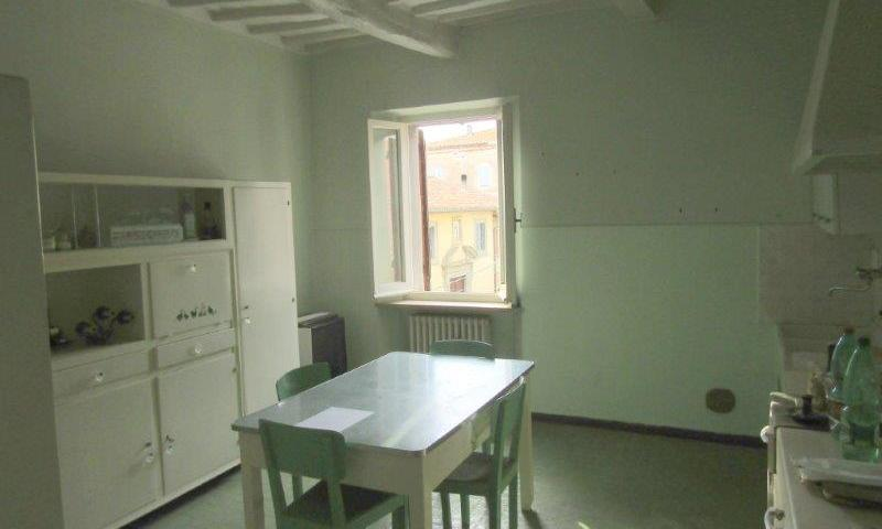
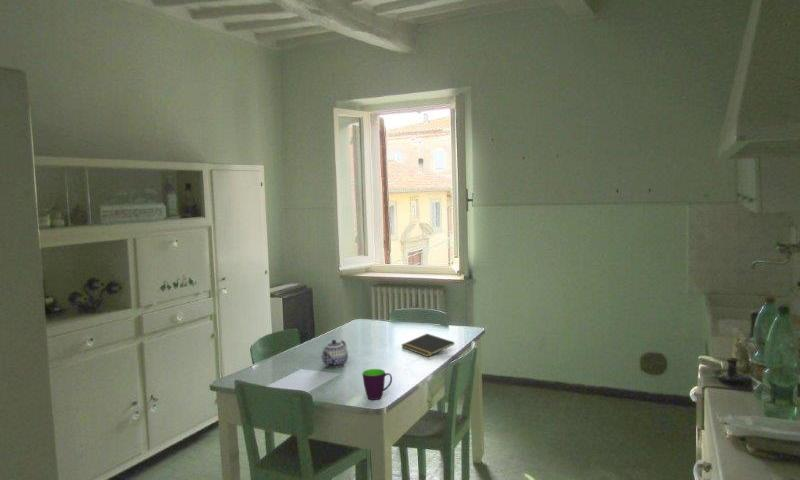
+ mug [361,368,393,401]
+ notepad [401,333,455,358]
+ teapot [321,339,349,369]
